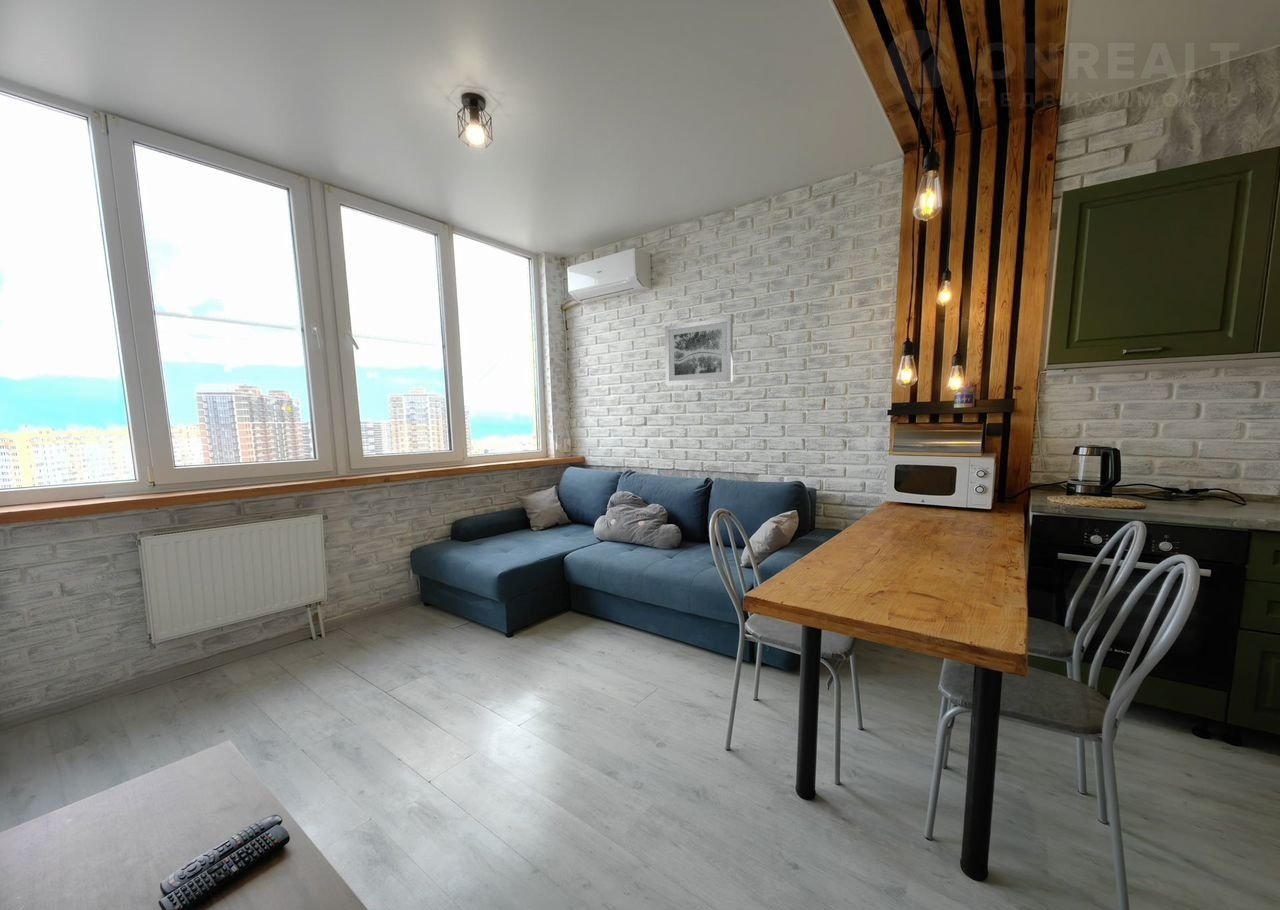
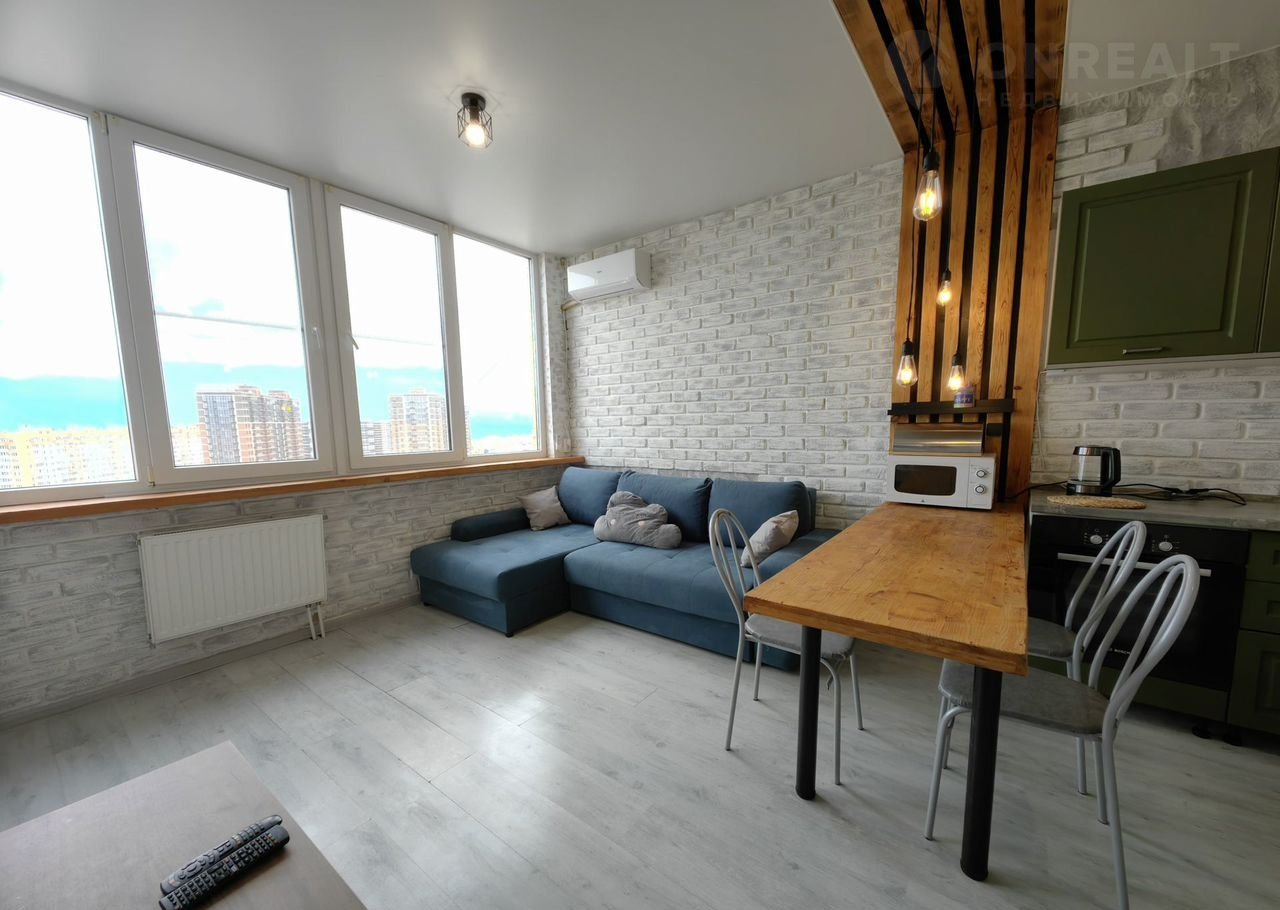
- wall art [664,316,734,386]
